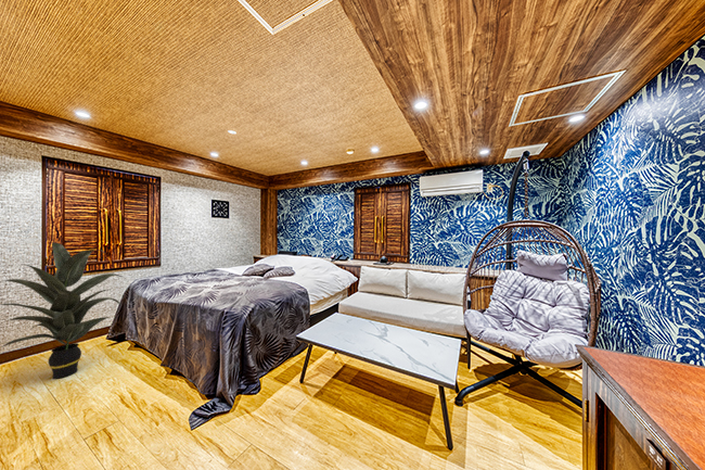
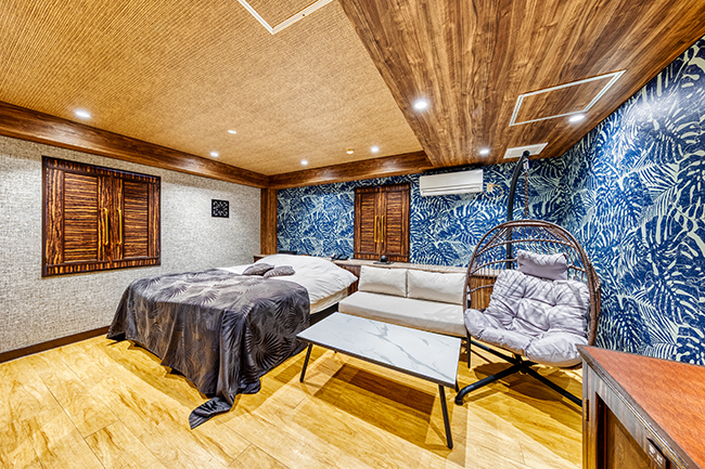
- indoor plant [0,241,126,380]
